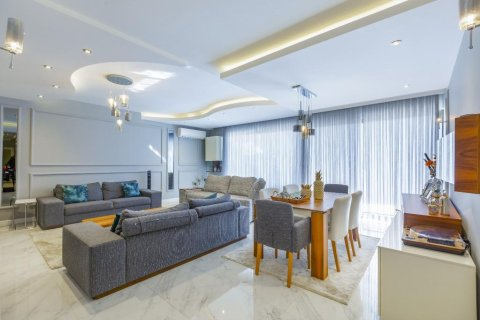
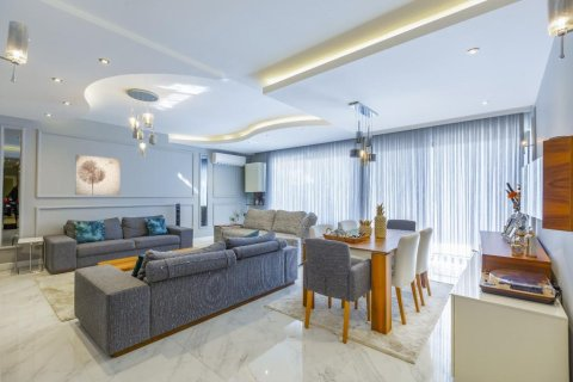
+ wall art [74,154,122,196]
